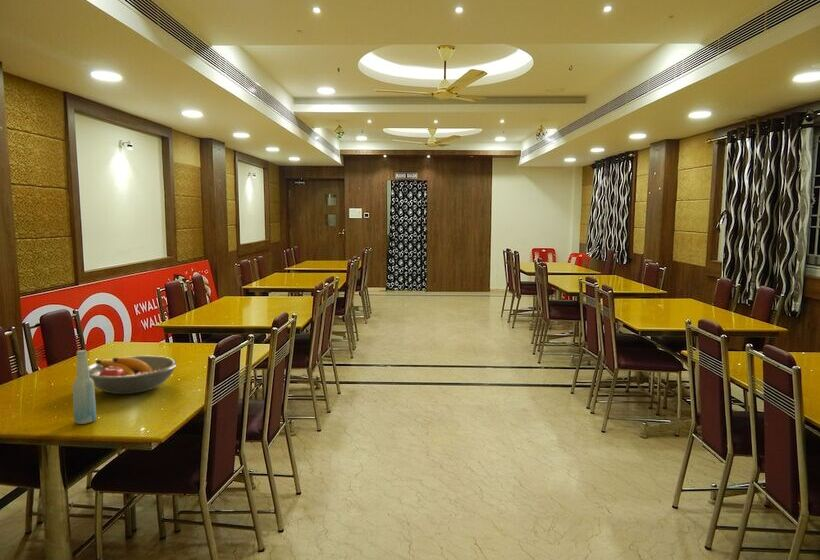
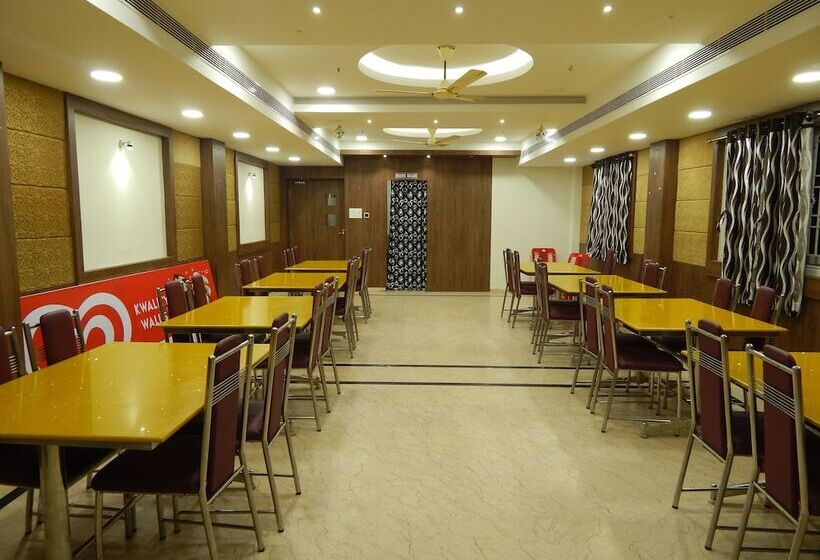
- fruit bowl [88,355,178,395]
- bottle [72,349,97,425]
